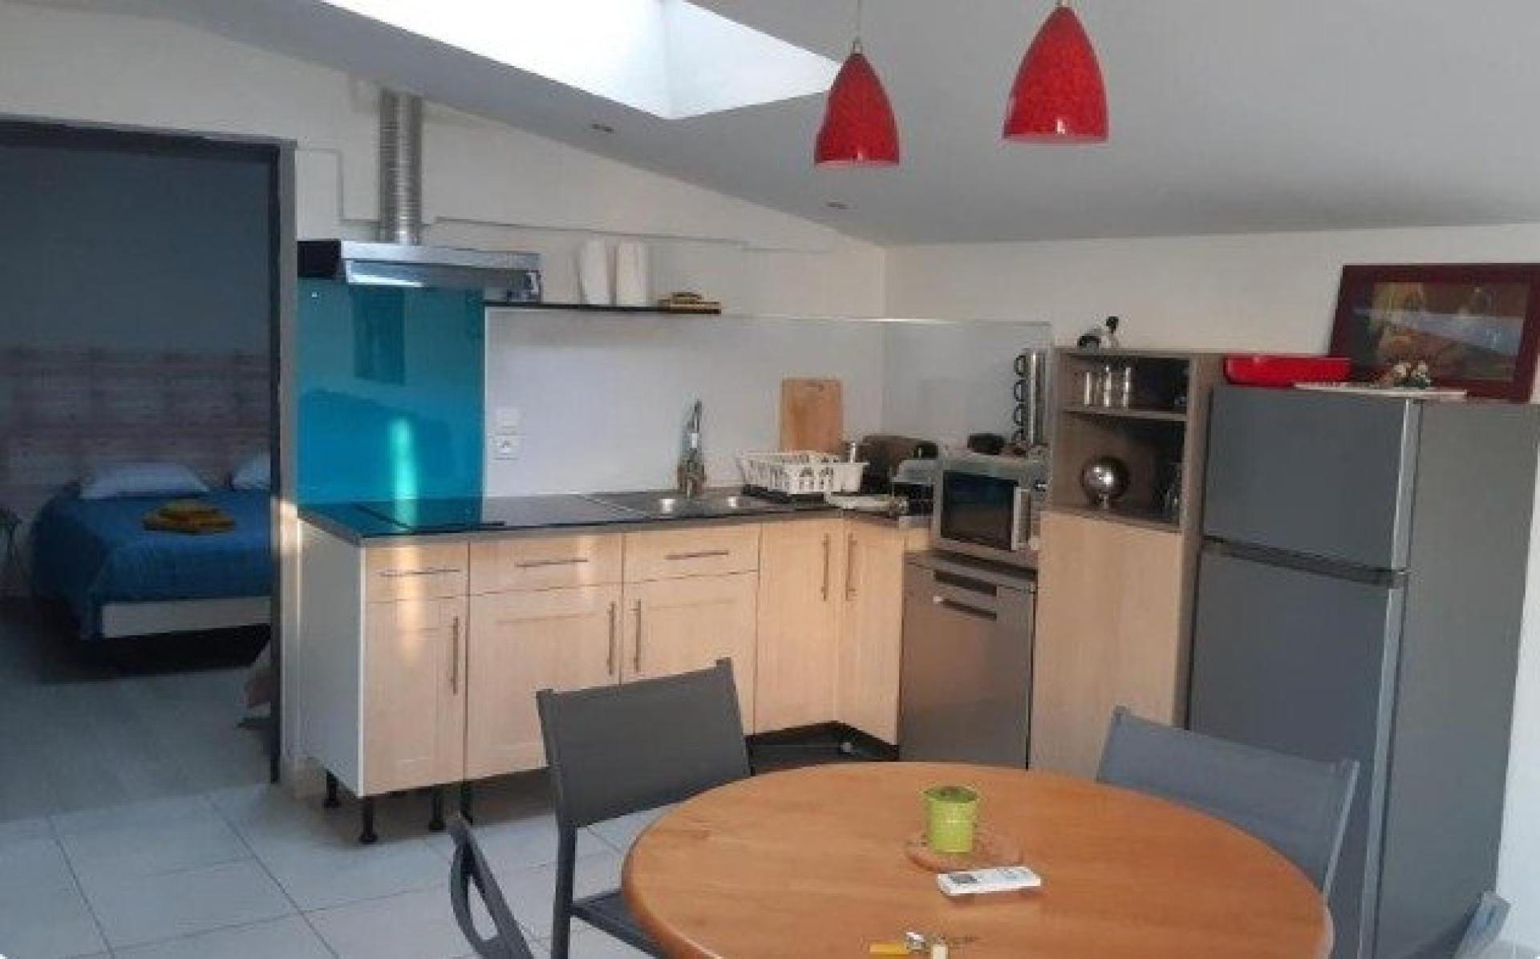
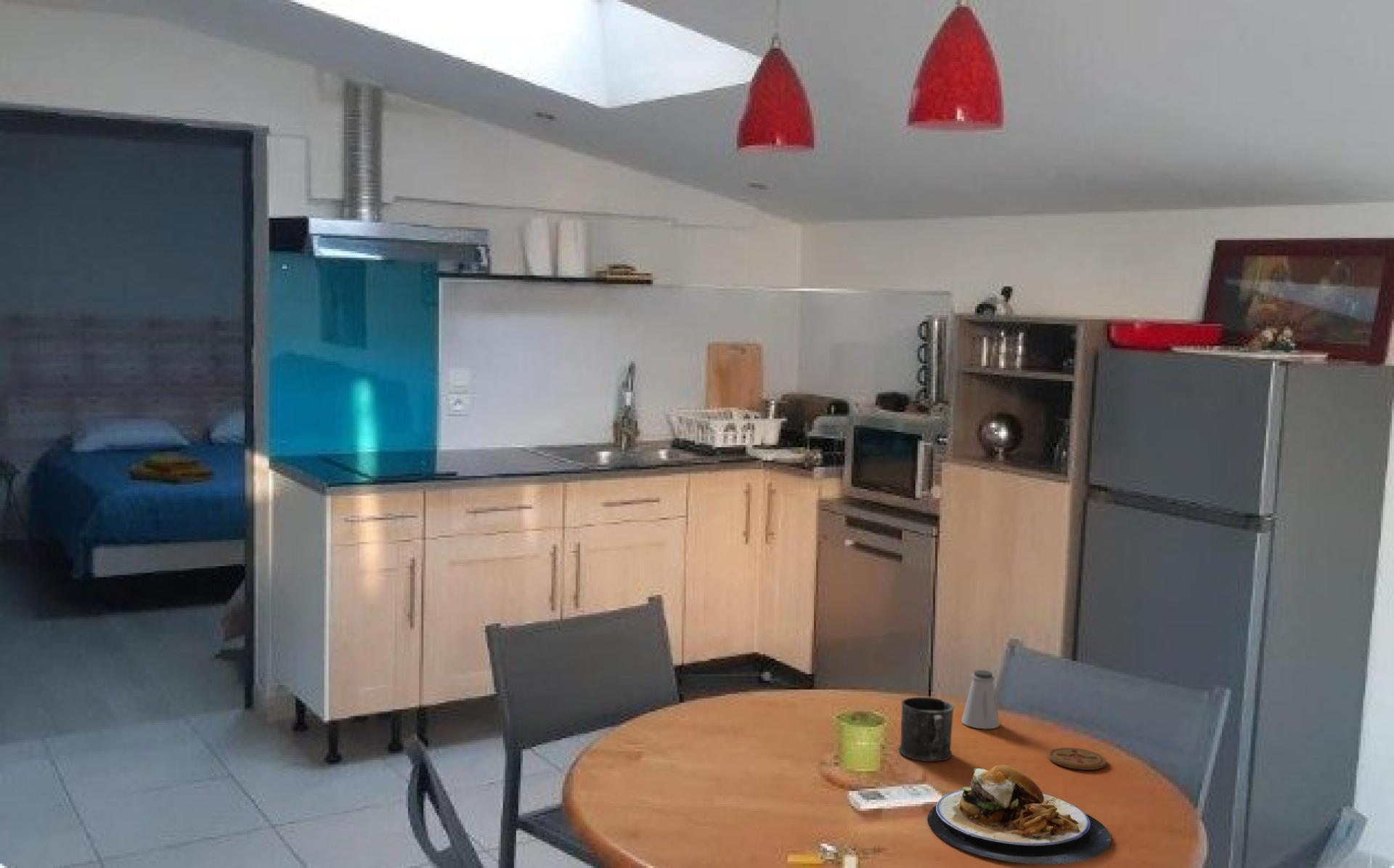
+ coaster [1048,747,1107,771]
+ plate [926,764,1112,865]
+ saltshaker [961,669,1000,729]
+ mug [897,696,955,762]
